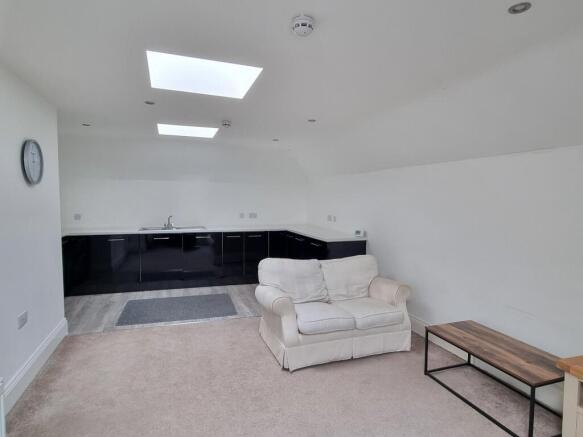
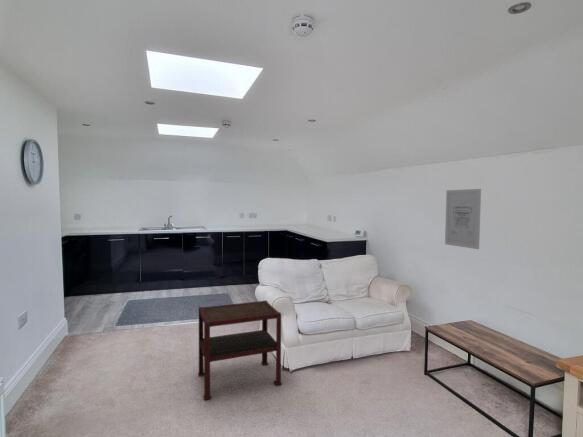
+ wall art [444,188,482,250]
+ side table [197,300,283,401]
